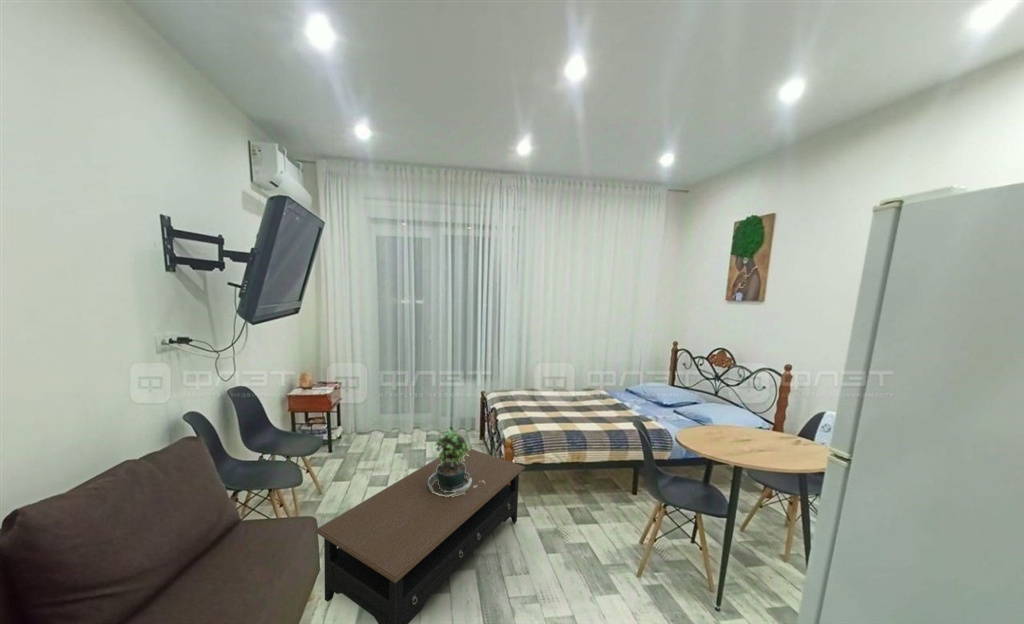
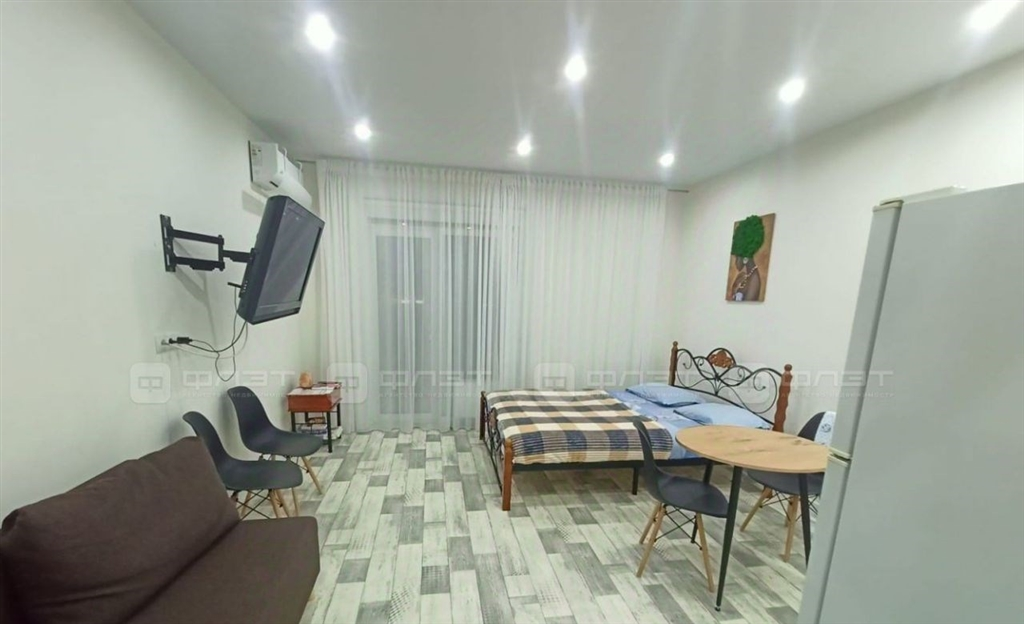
- coffee table [316,448,526,624]
- potted plant [428,428,485,497]
